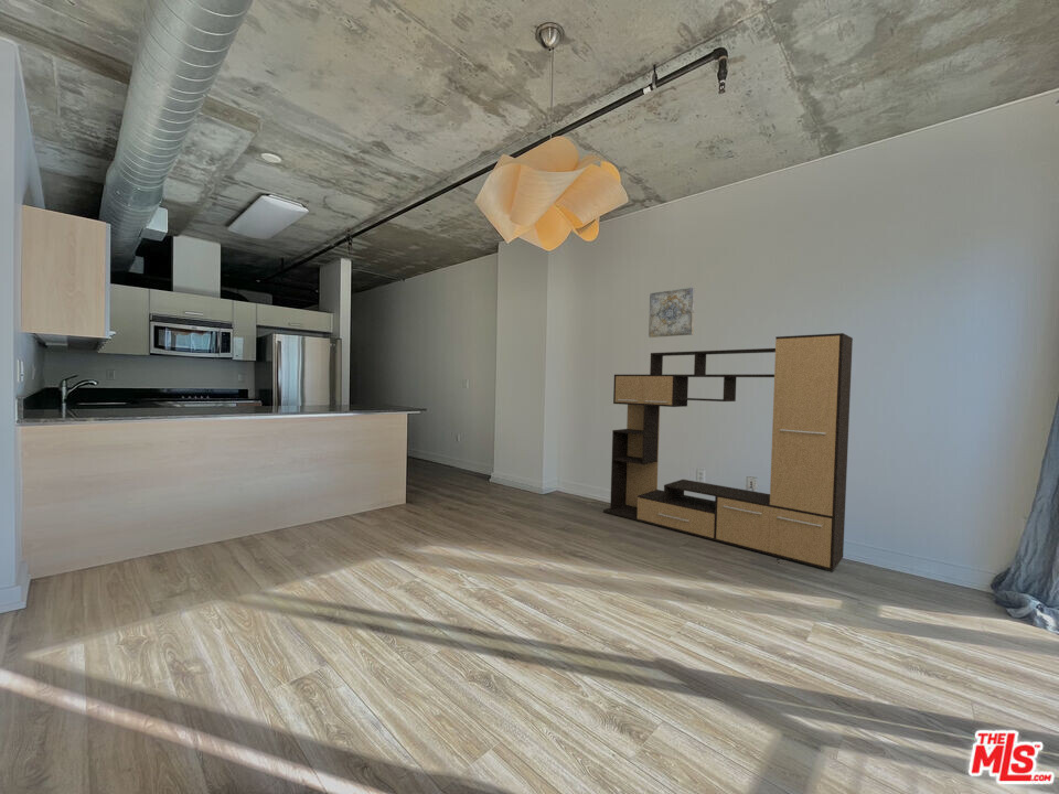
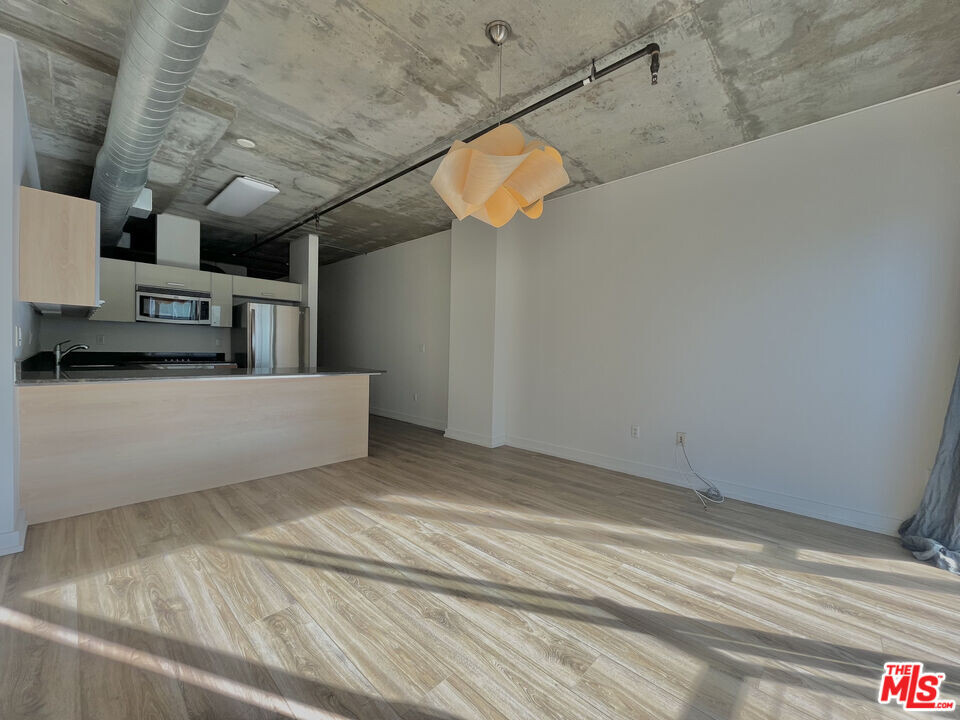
- wall art [648,287,695,339]
- media console [602,332,854,572]
